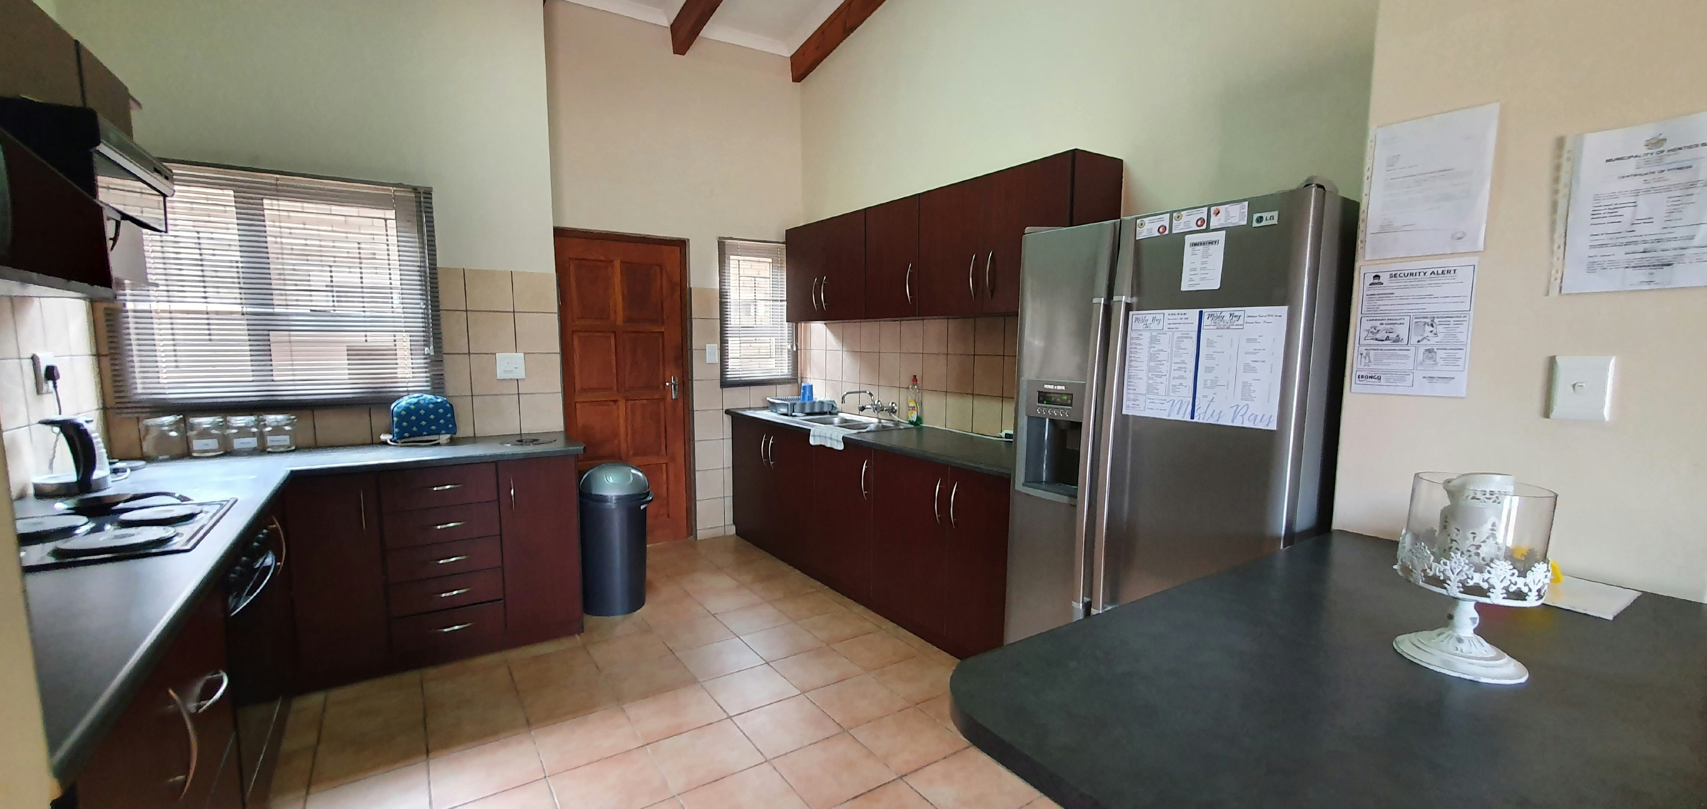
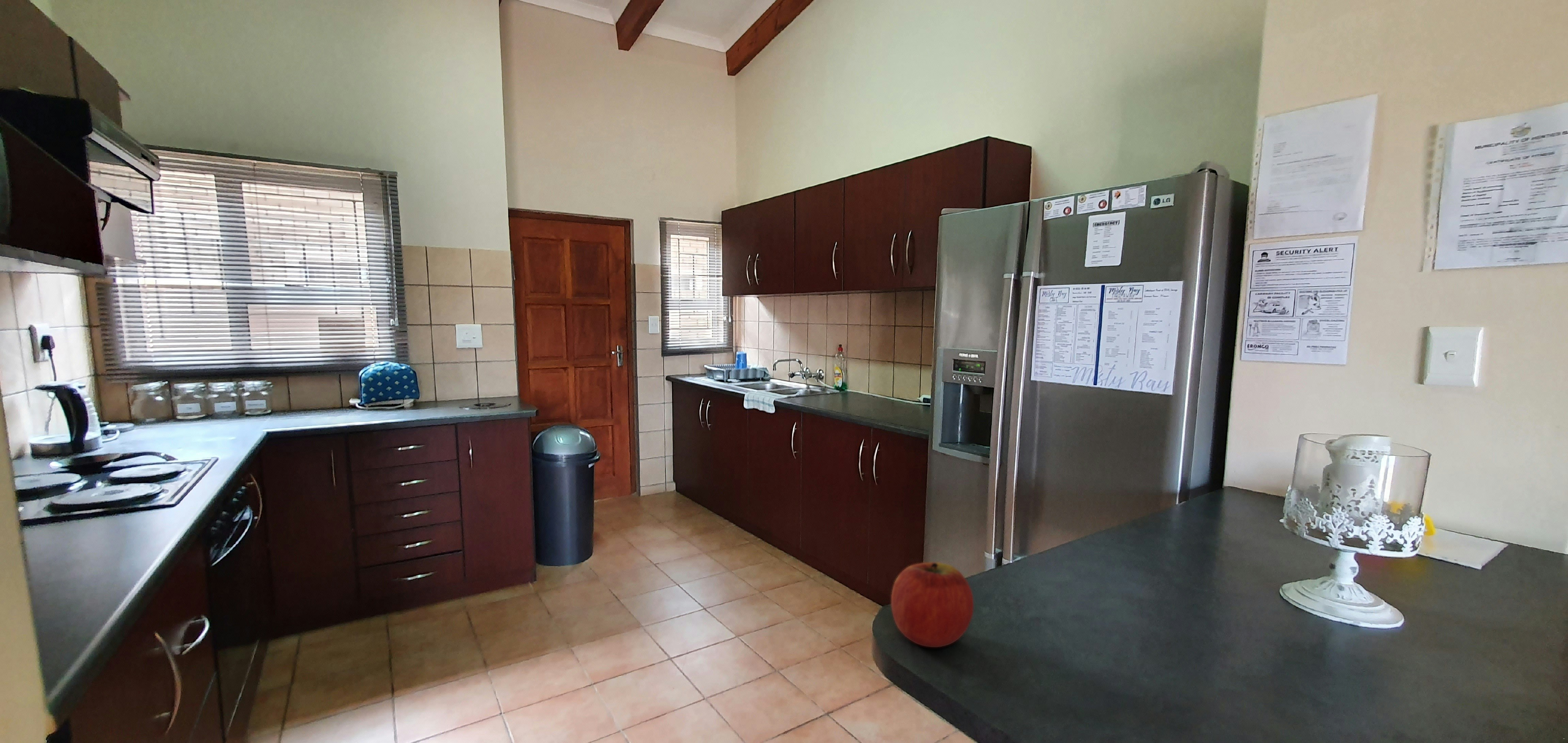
+ apple [891,562,974,648]
